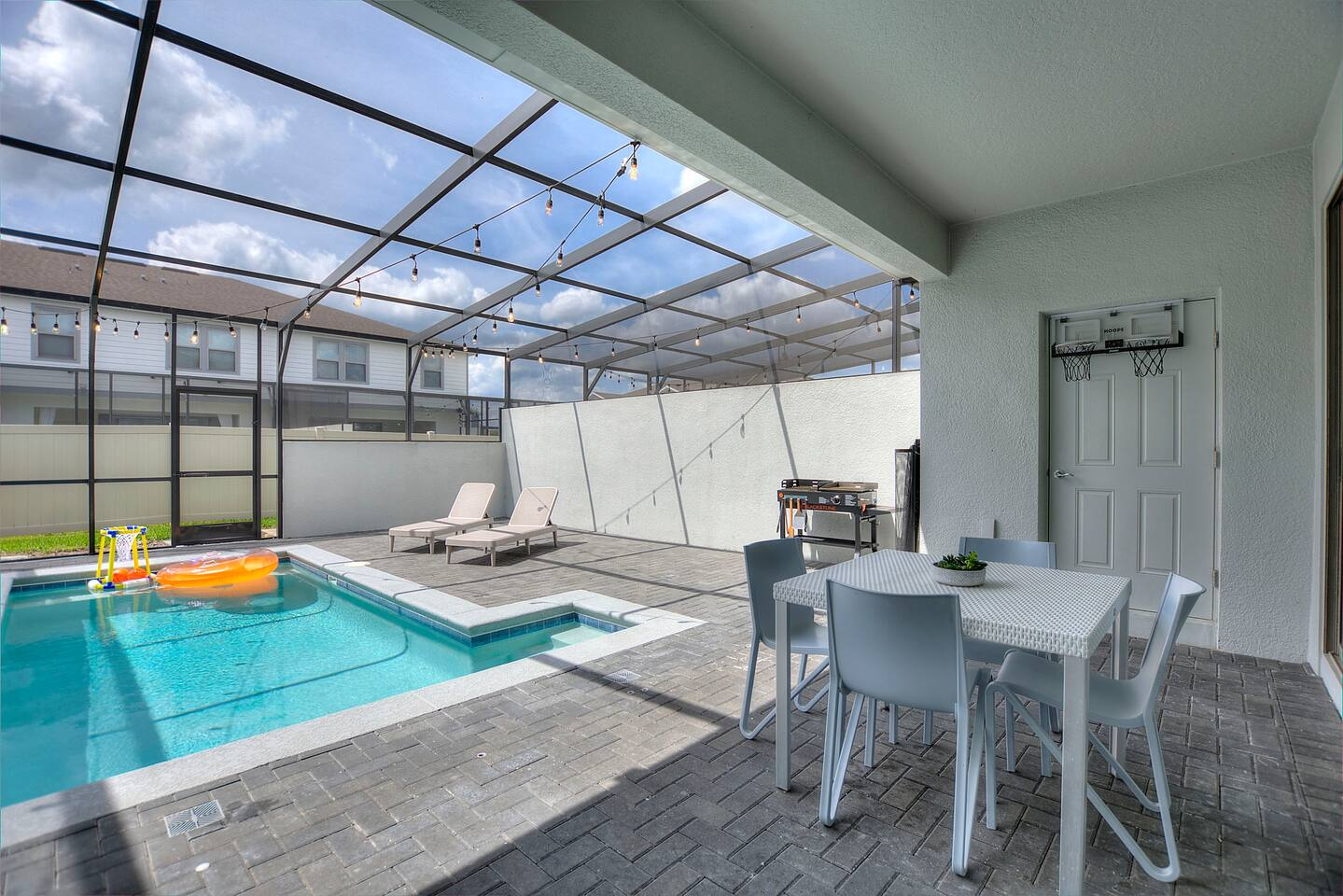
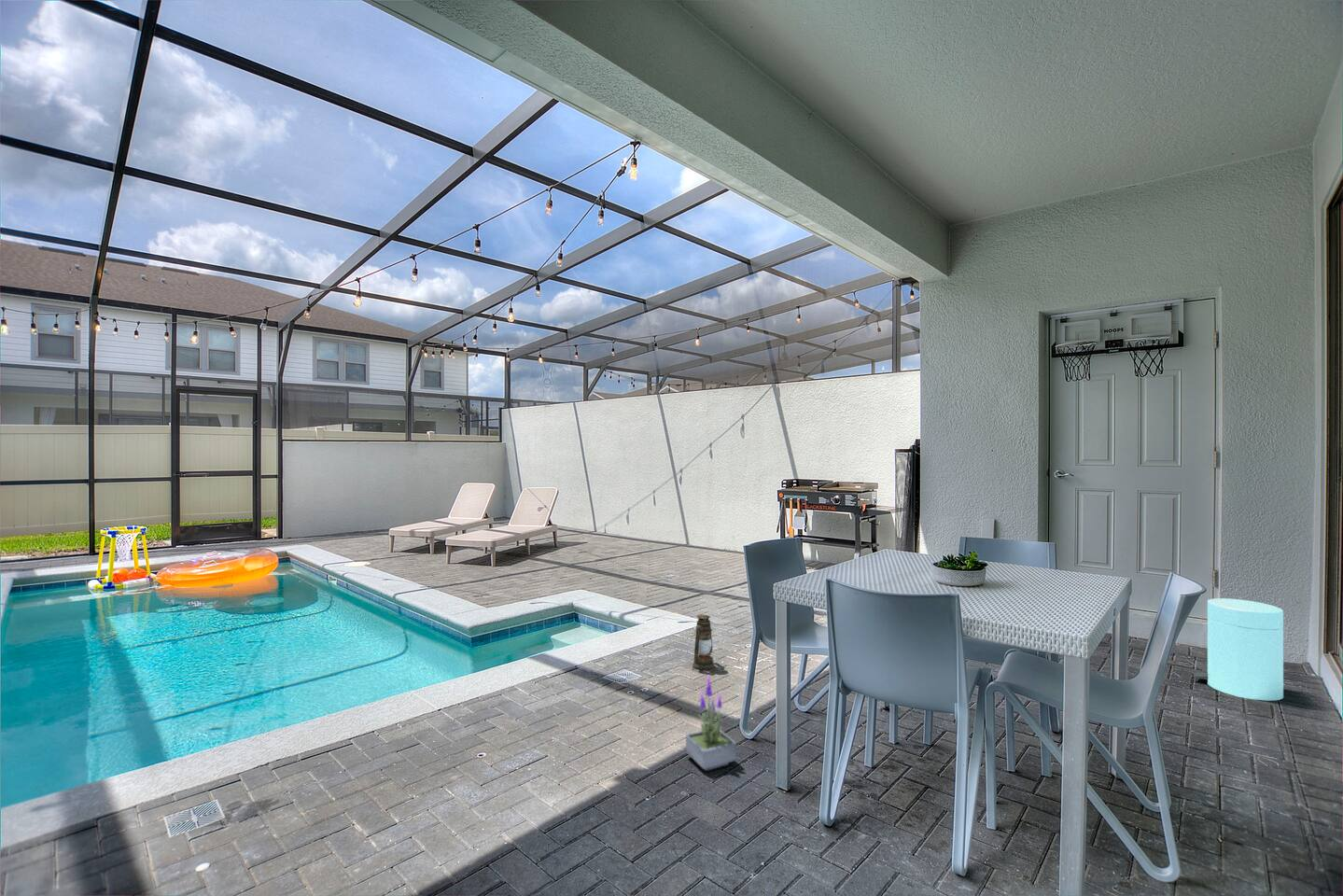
+ lantern [686,614,715,671]
+ potted plant [685,674,737,772]
+ trash can [1192,597,1284,702]
